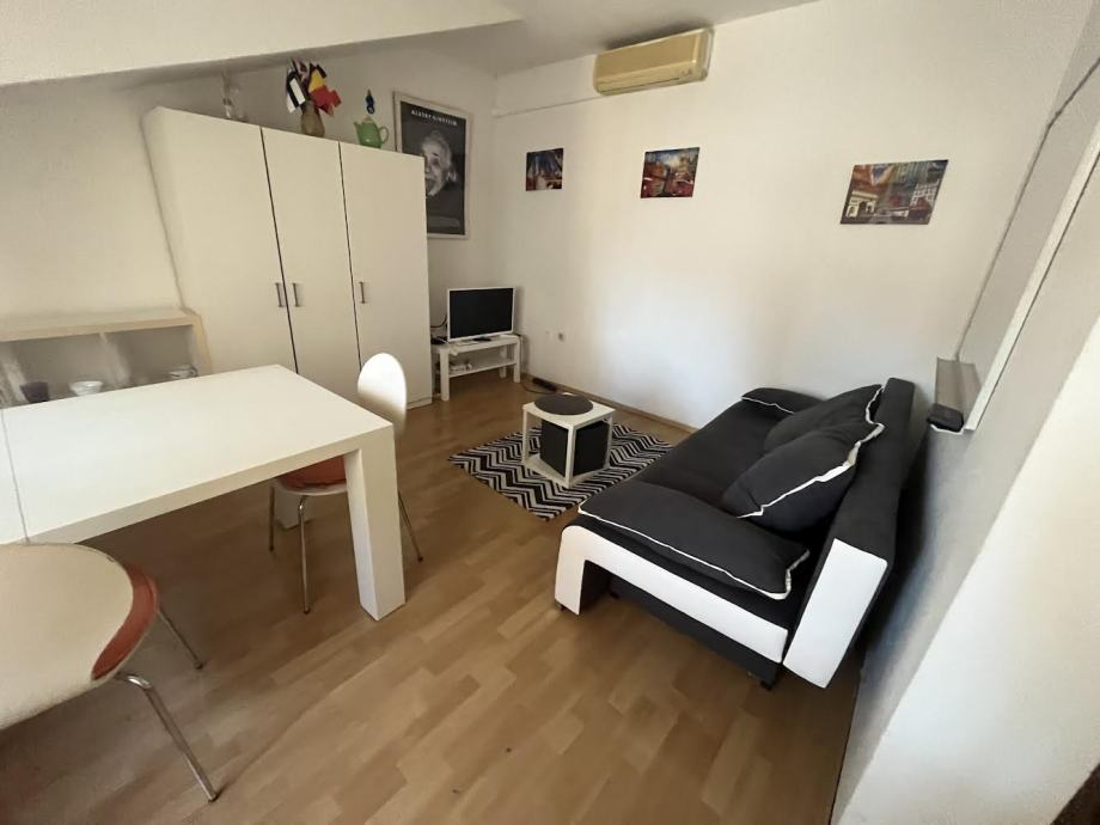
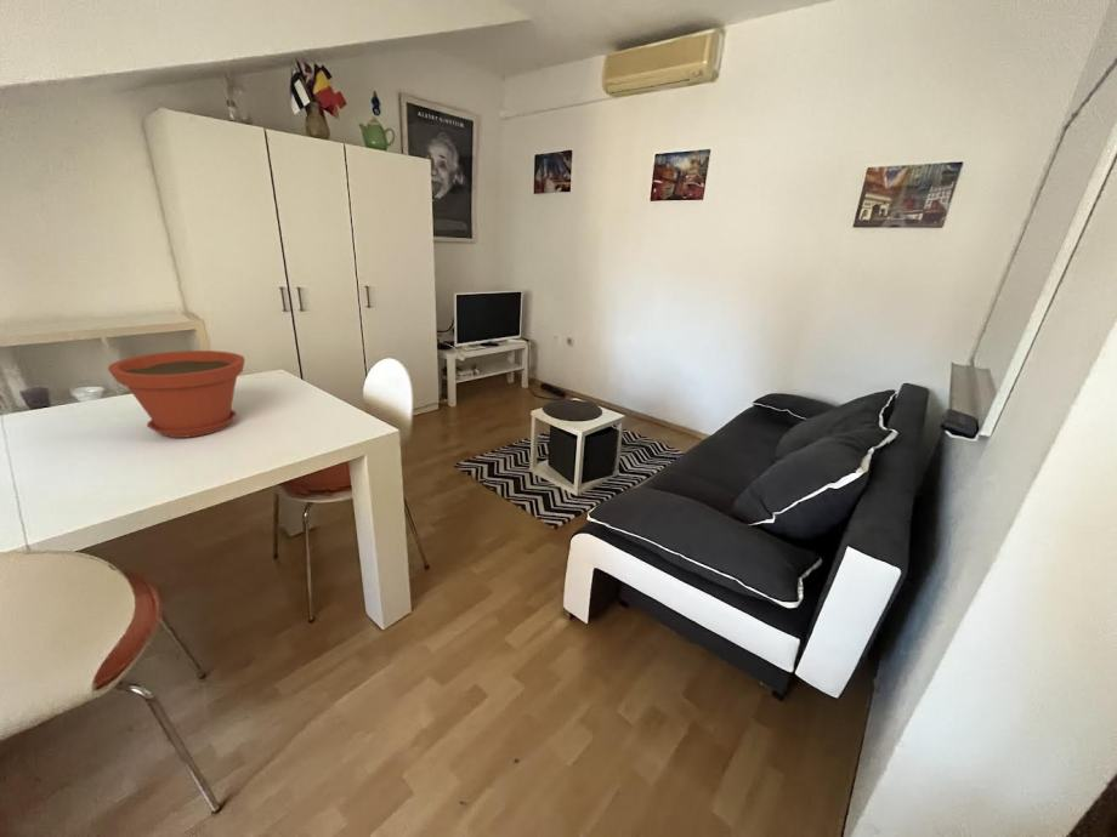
+ plant pot [107,349,246,439]
